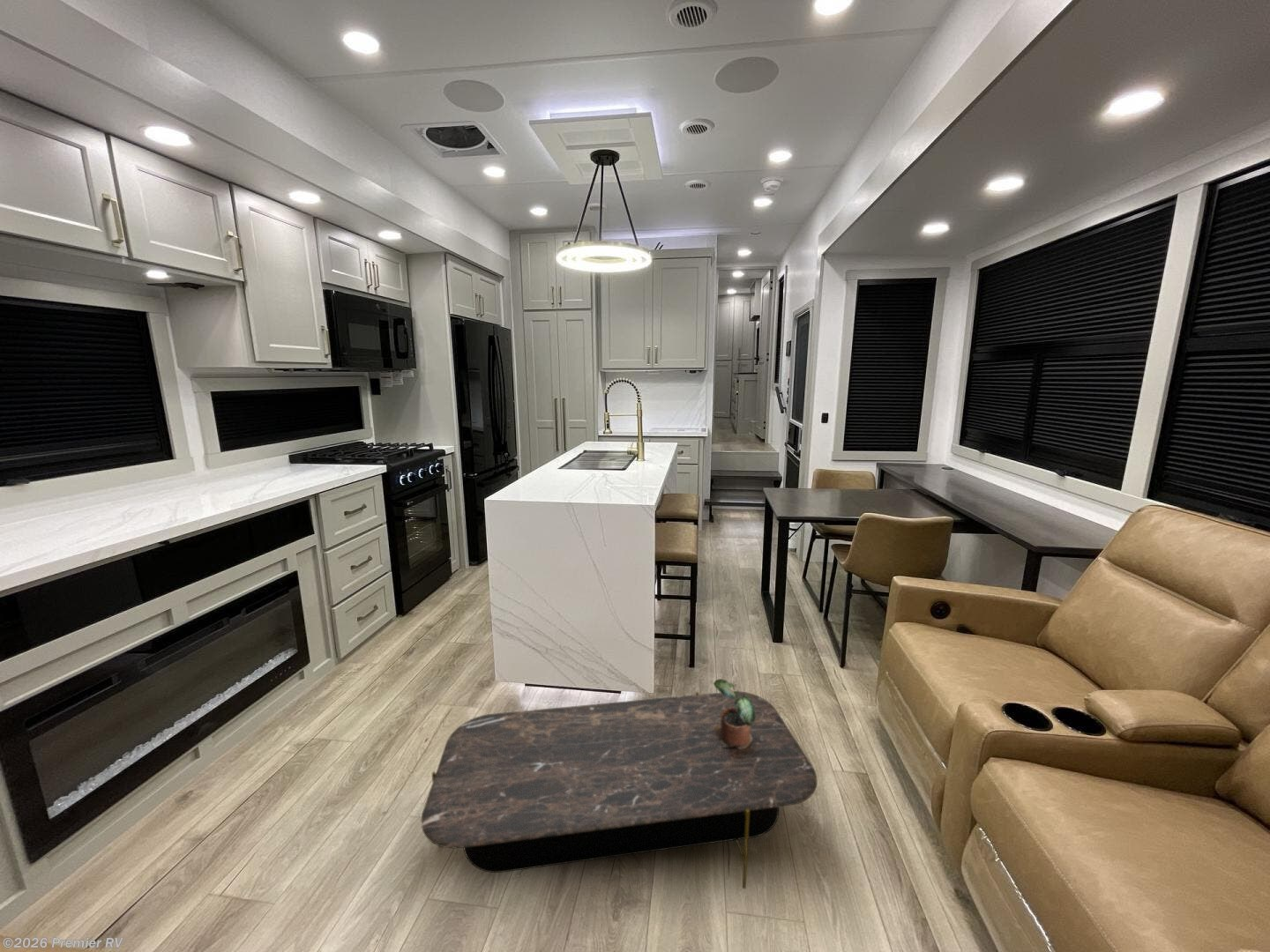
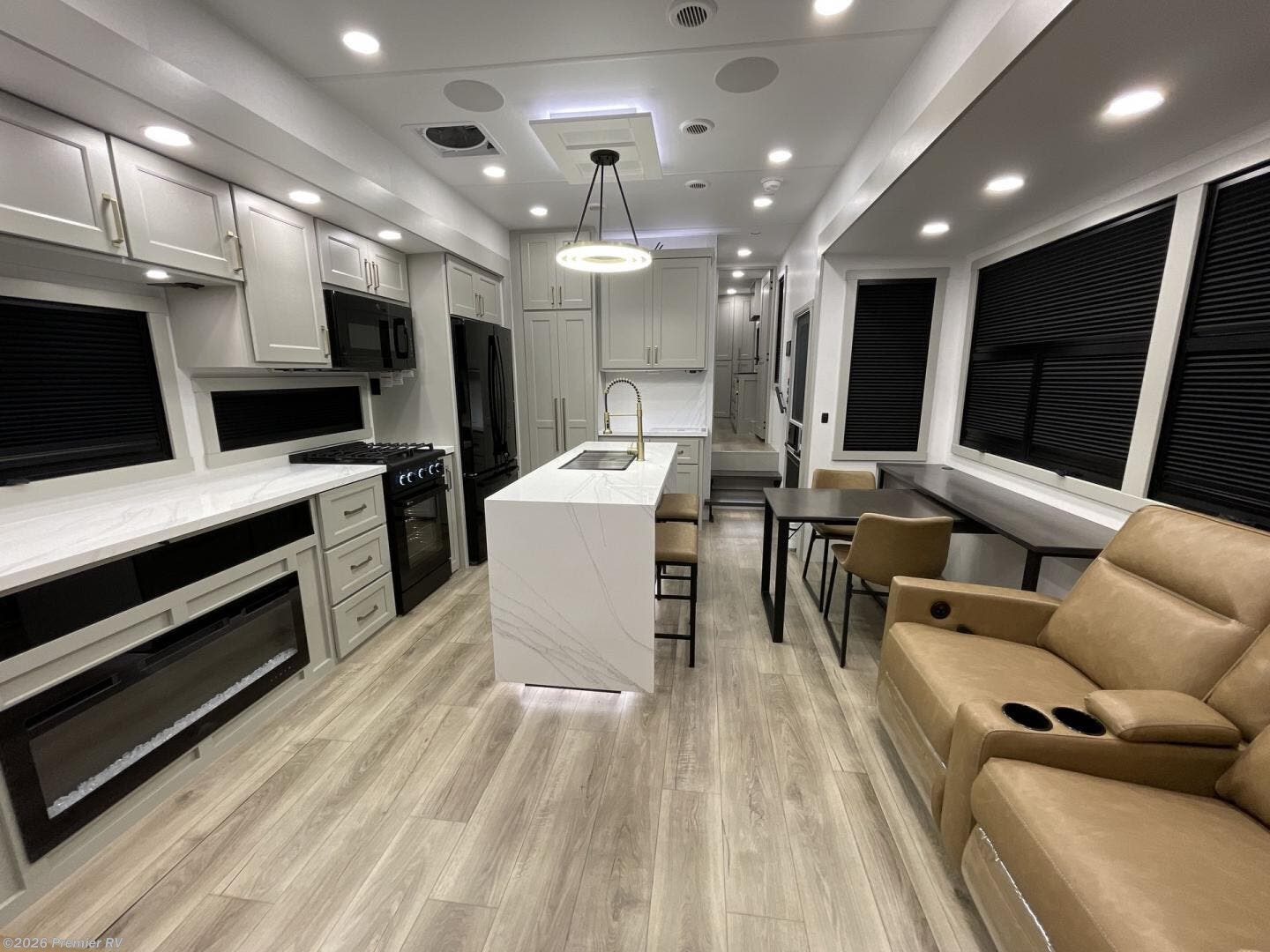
- coffee table [421,690,818,889]
- potted plant [713,678,756,749]
